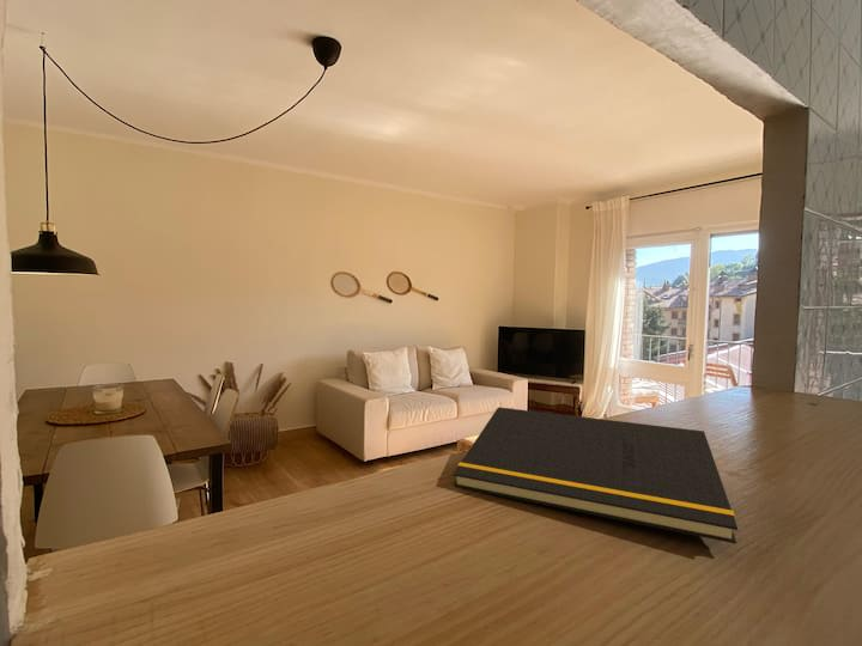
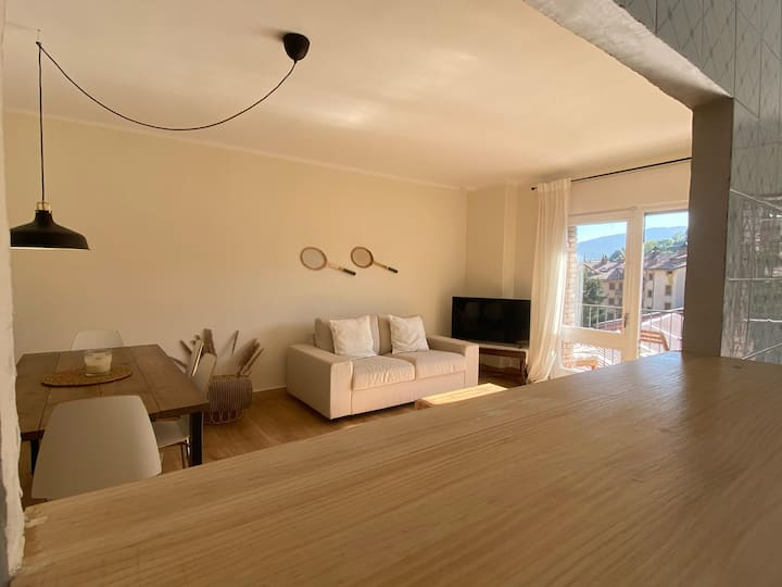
- notepad [451,407,739,544]
